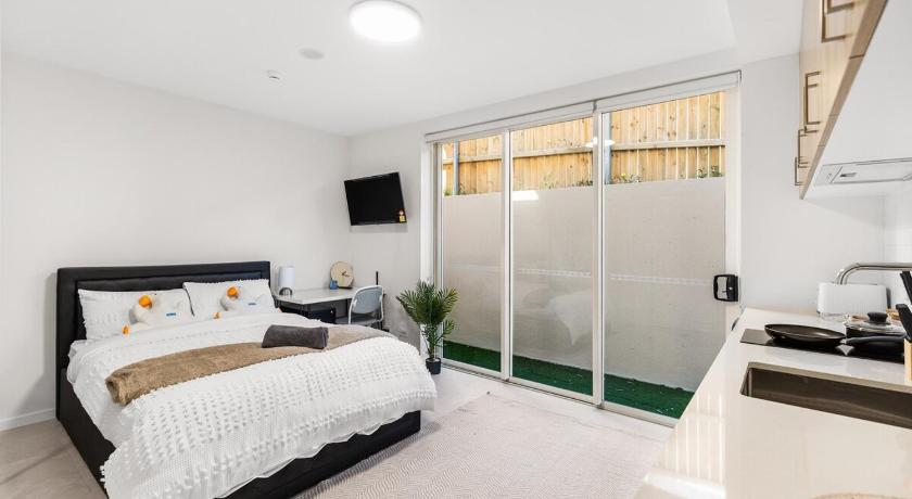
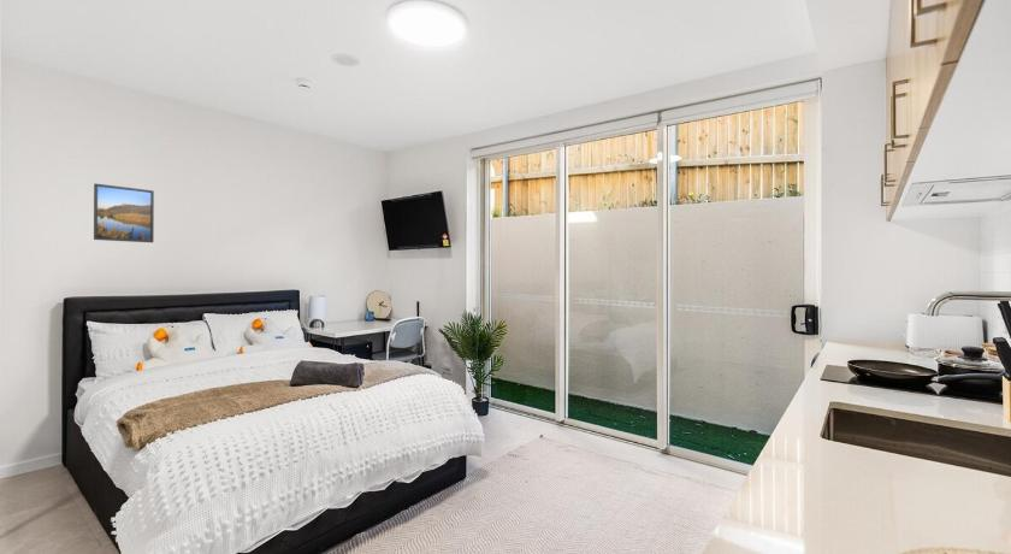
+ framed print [93,182,155,243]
